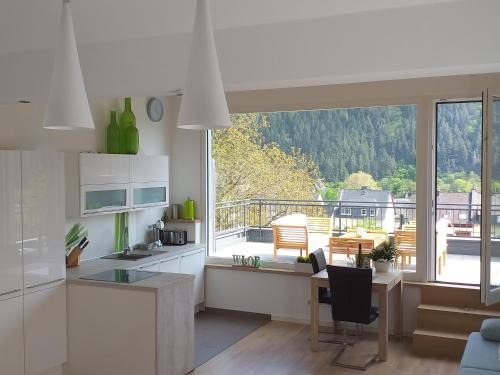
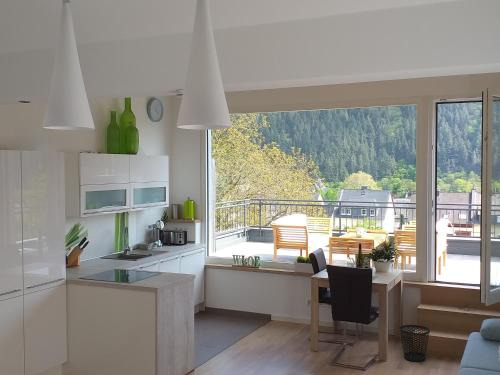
+ wastebasket [399,324,431,362]
